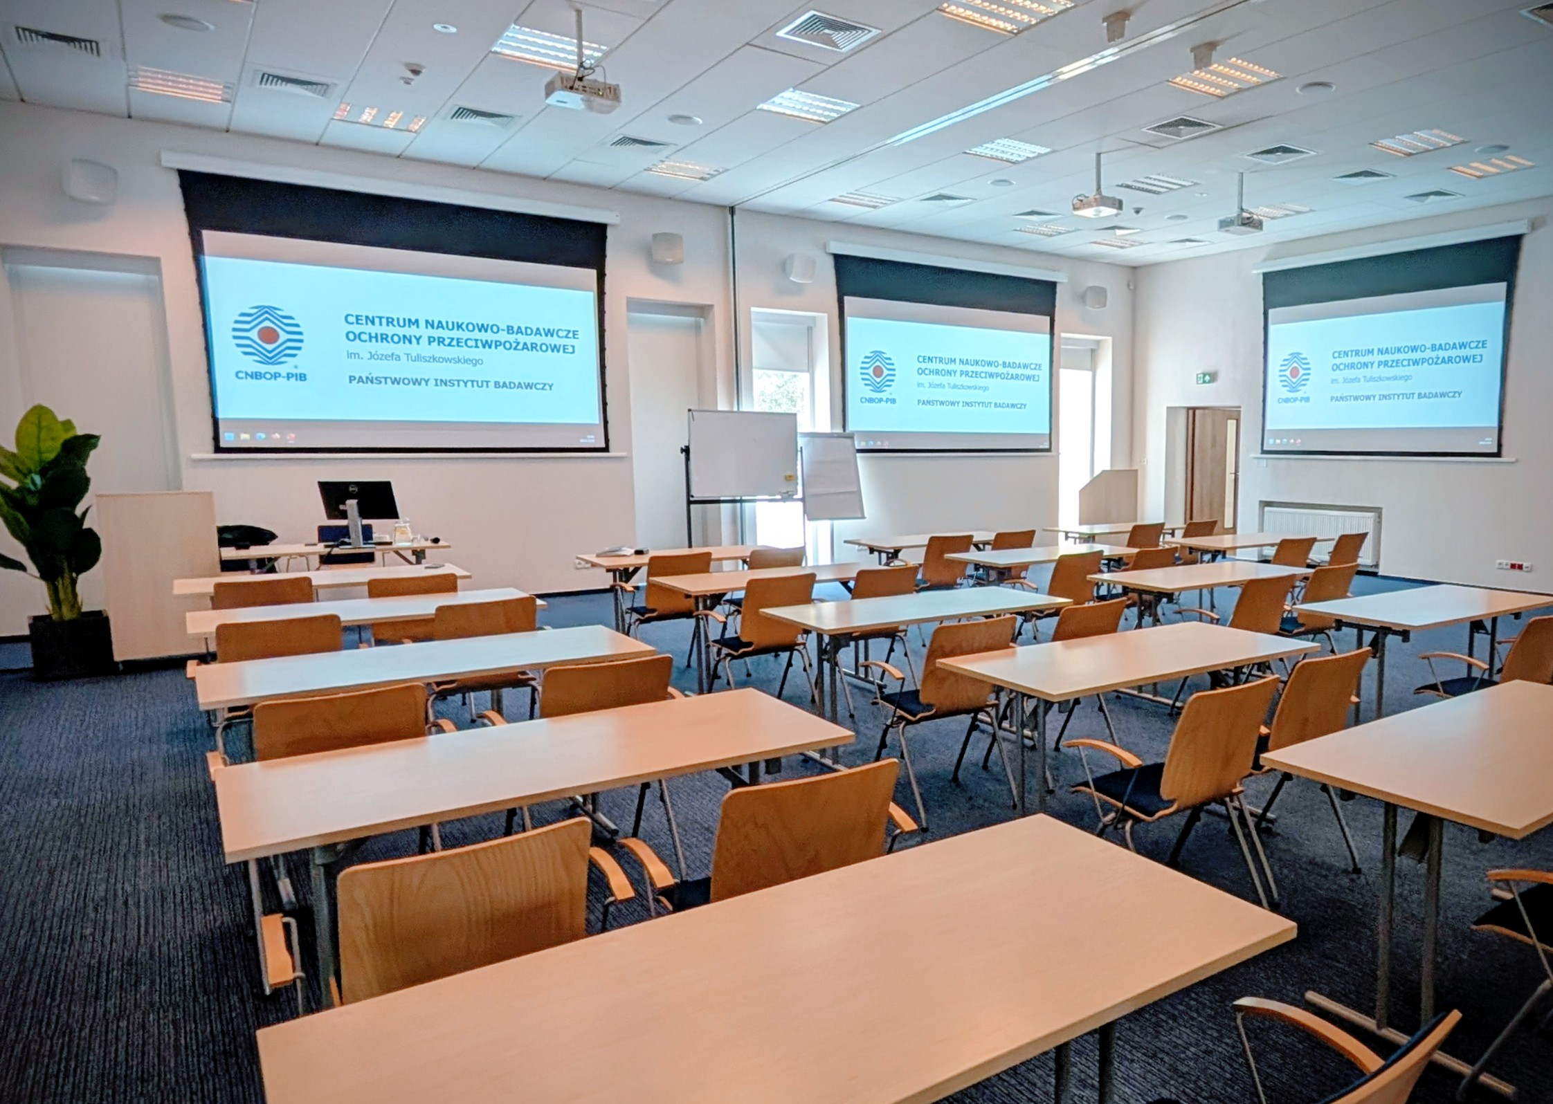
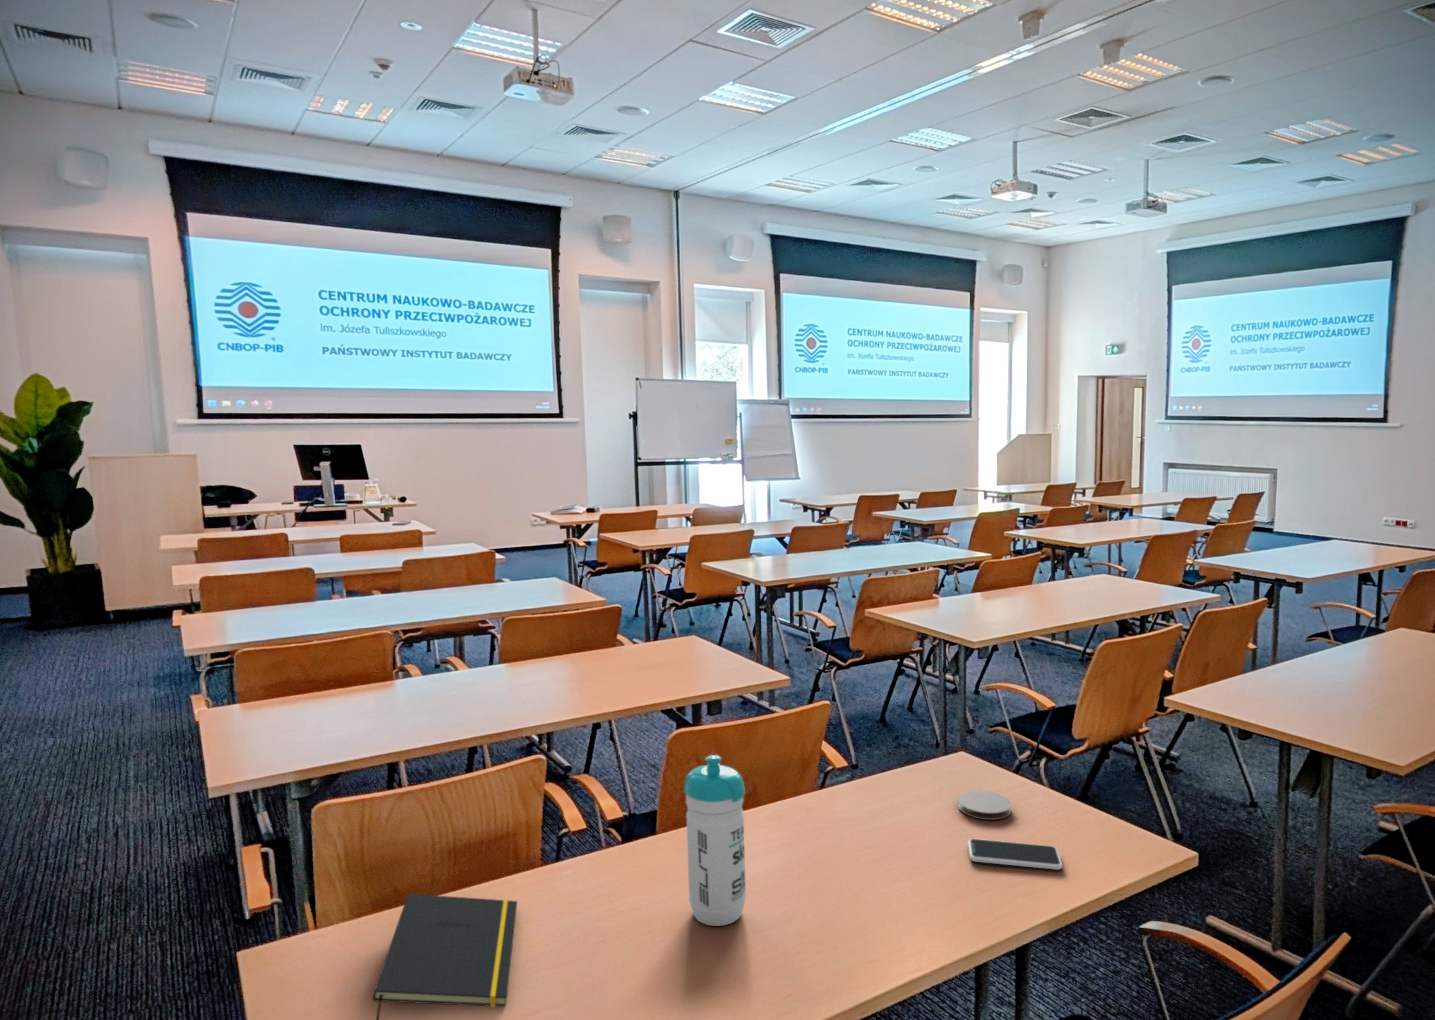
+ notepad [372,893,518,1020]
+ coaster [958,790,1012,820]
+ water bottle [683,754,747,926]
+ smartphone [968,838,1064,871]
